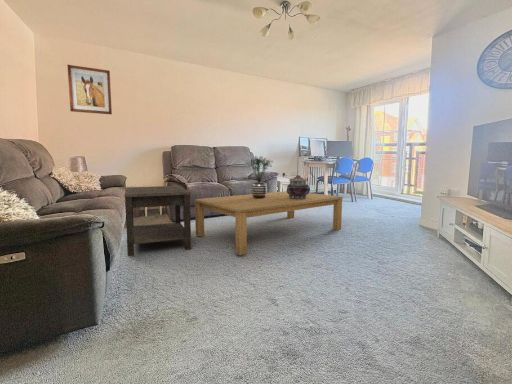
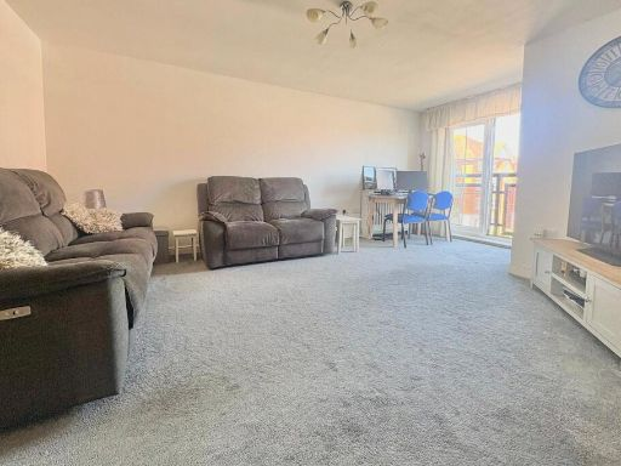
- decorative container [286,174,311,199]
- coffee table [194,190,344,256]
- side table [123,185,192,257]
- wall art [66,64,113,115]
- potted plant [243,155,275,199]
